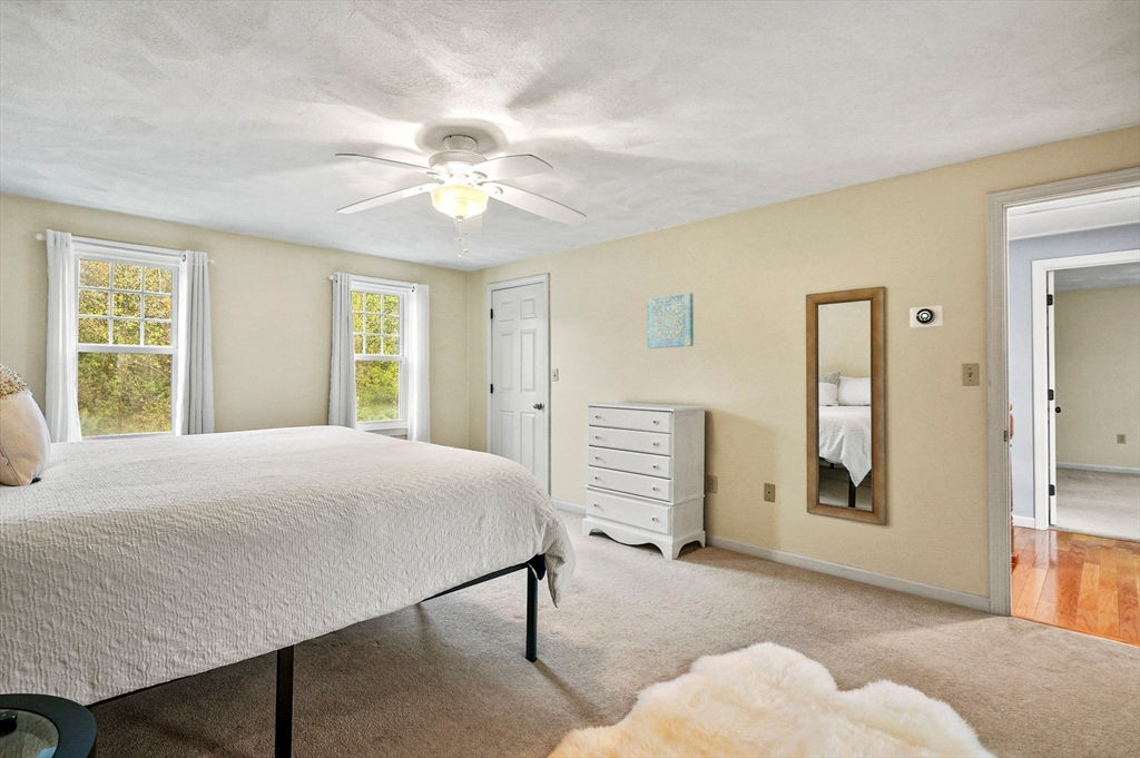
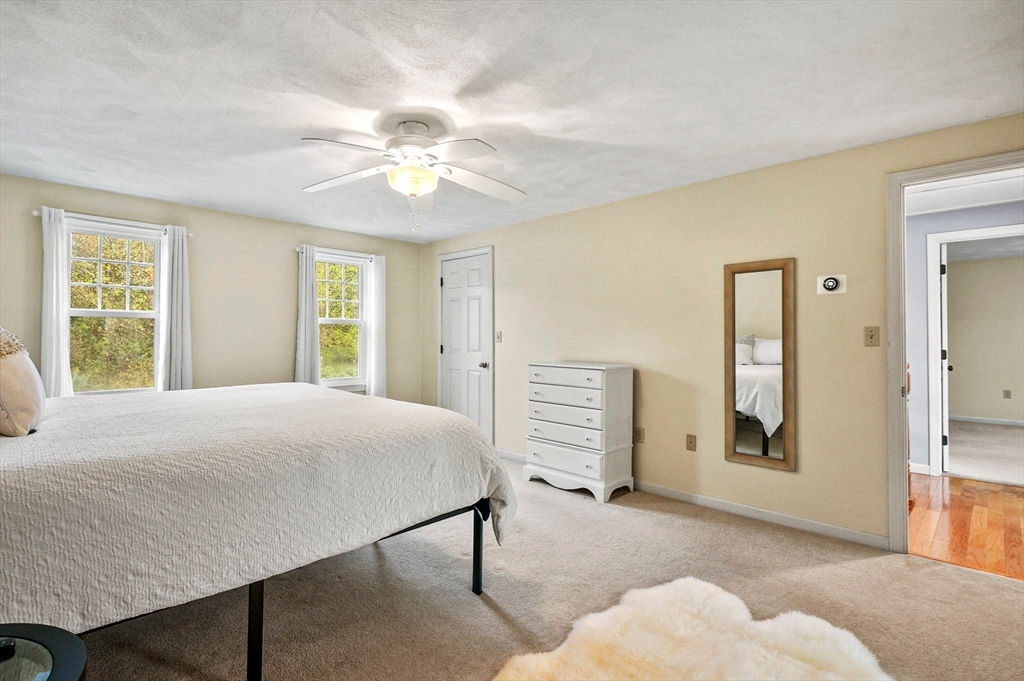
- wall art [646,292,695,350]
